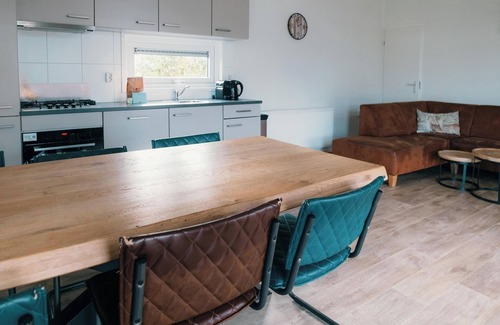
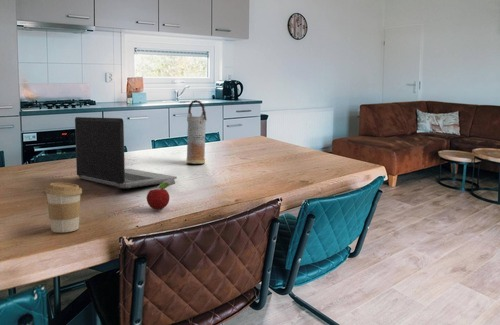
+ laptop computer [74,116,178,190]
+ fruit [146,178,176,211]
+ coffee cup [44,182,83,233]
+ vase [185,99,208,164]
